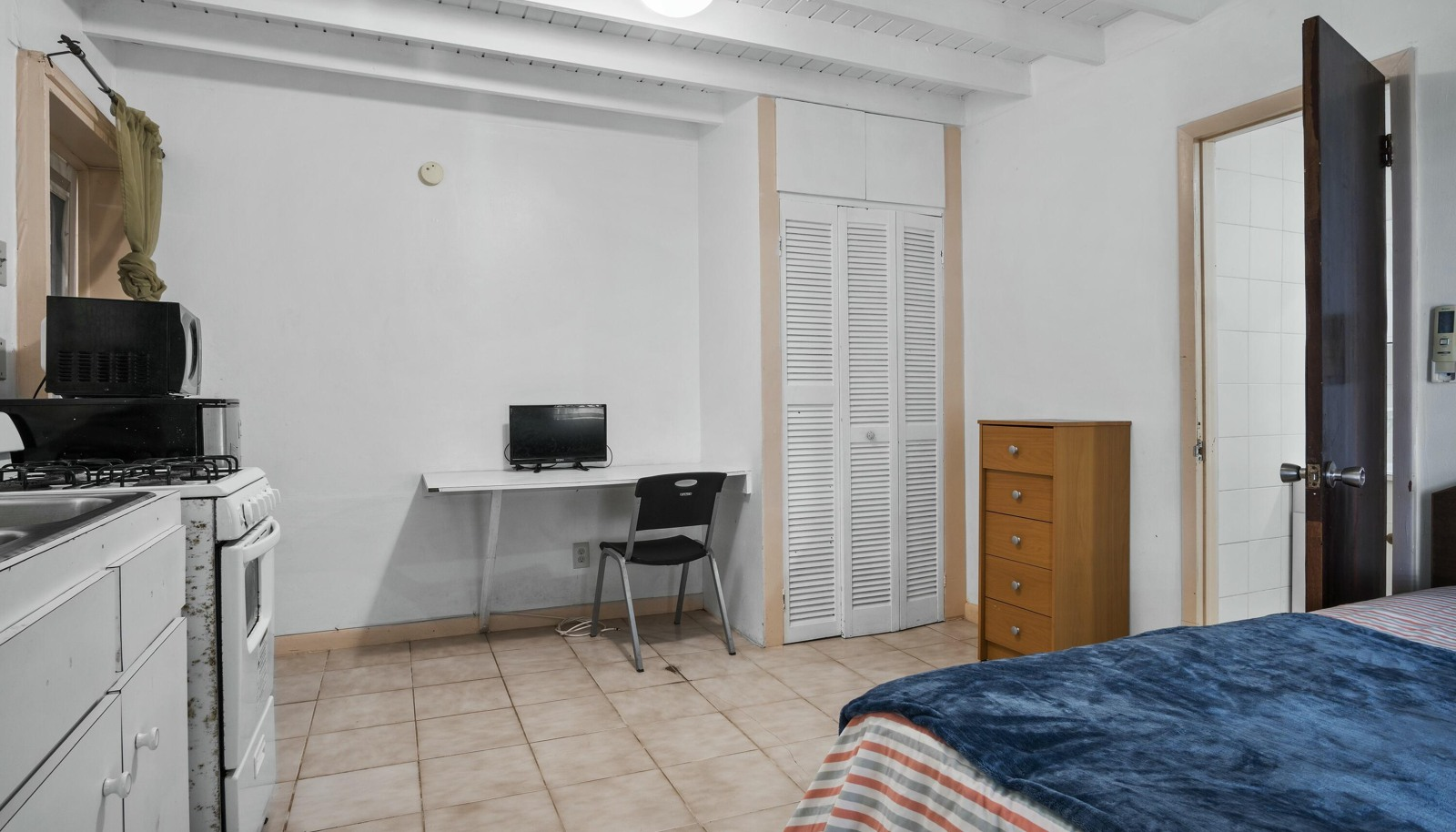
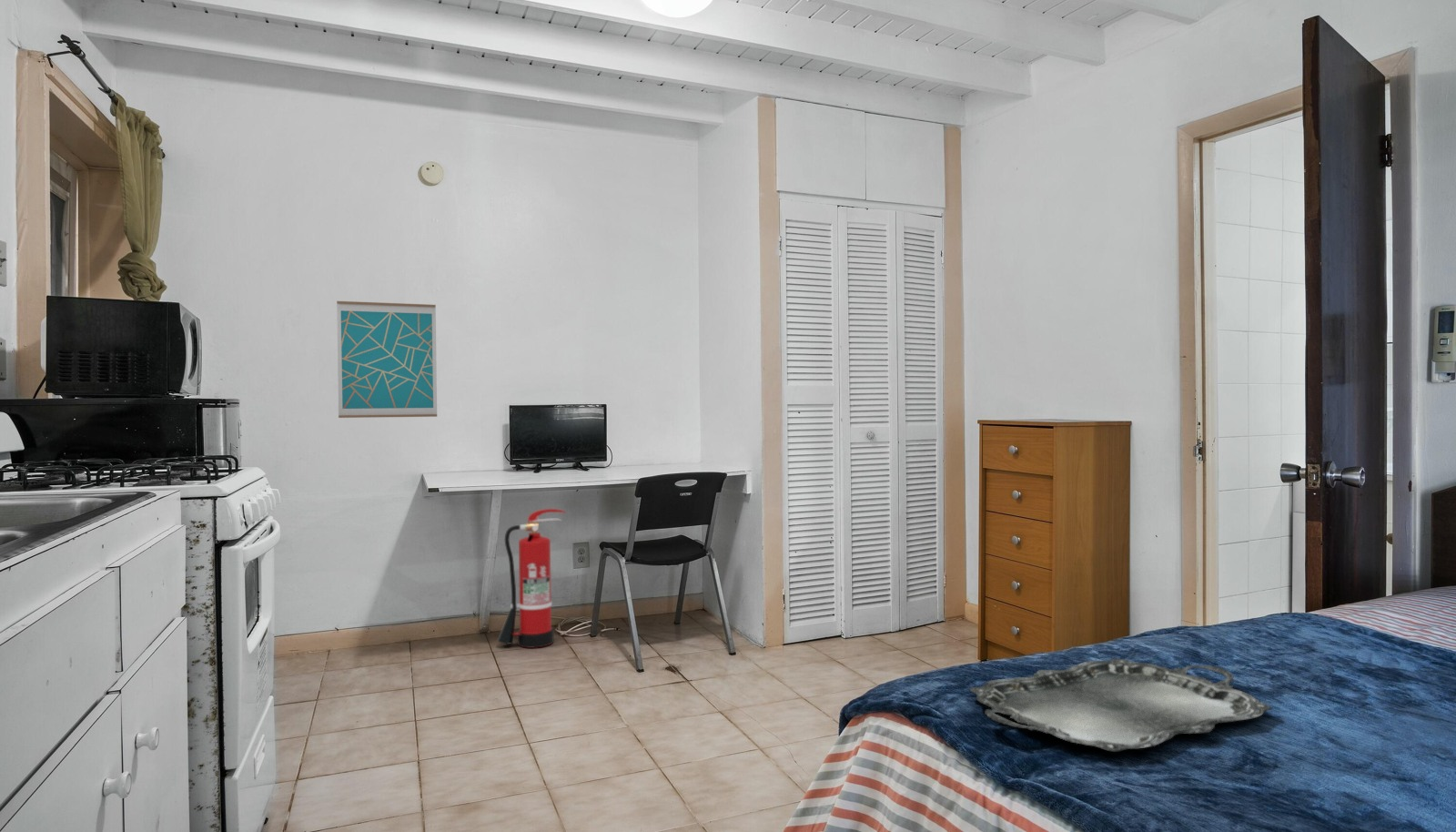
+ wall art [336,300,438,419]
+ serving tray [968,657,1274,753]
+ fire extinguisher [497,508,567,649]
